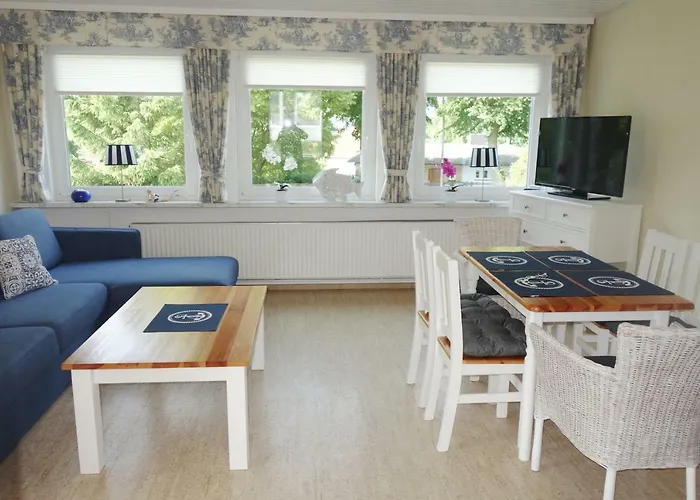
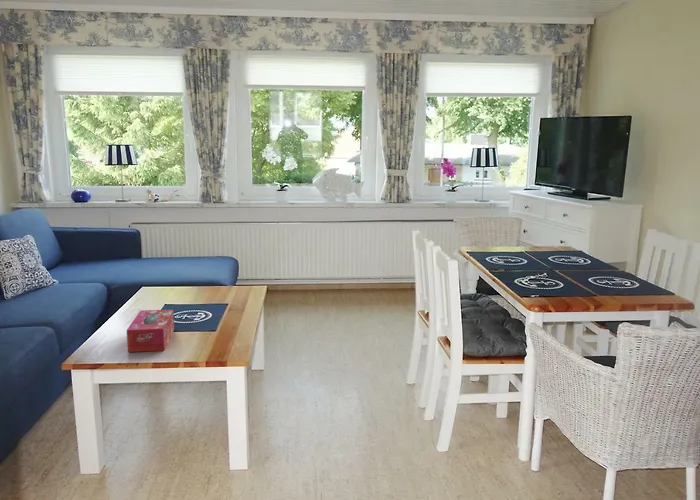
+ tissue box [126,308,175,353]
